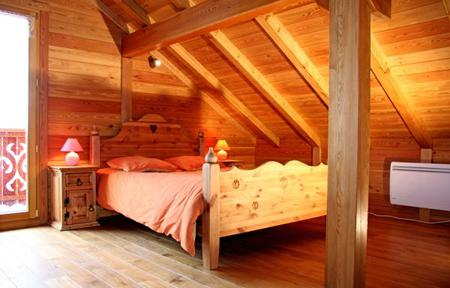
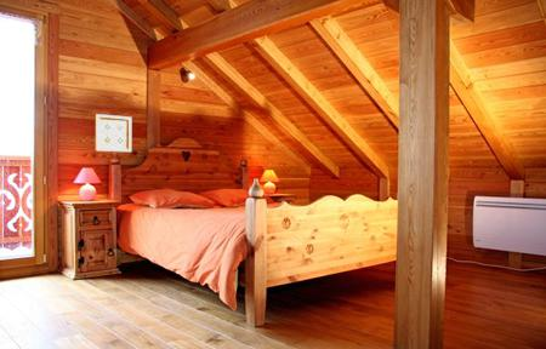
+ wall art [95,113,132,153]
